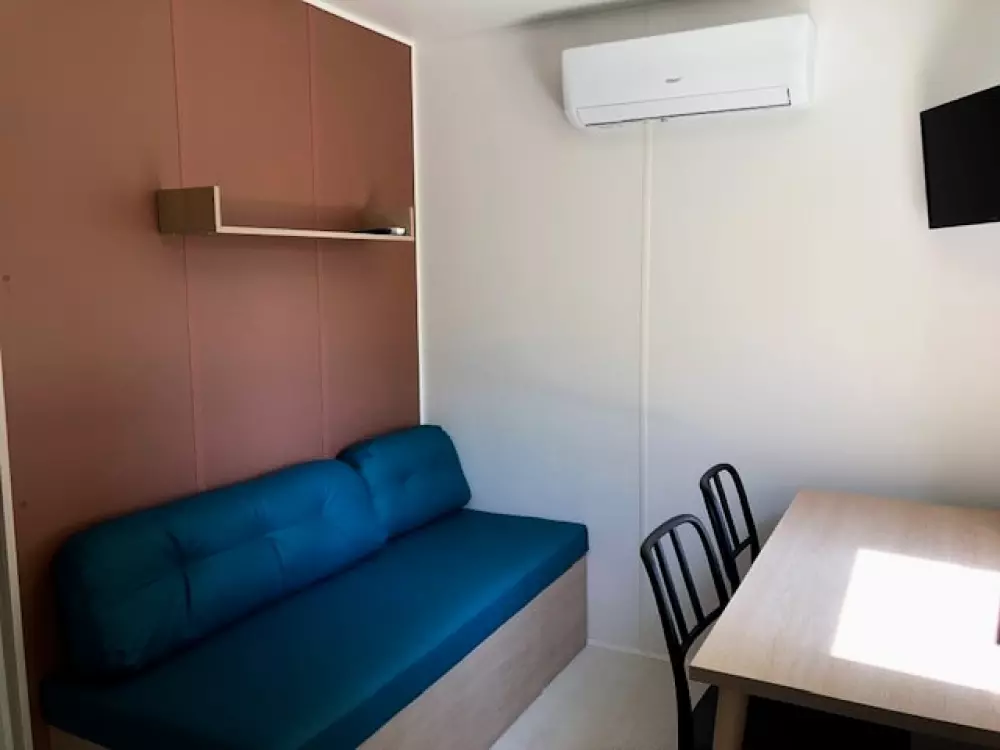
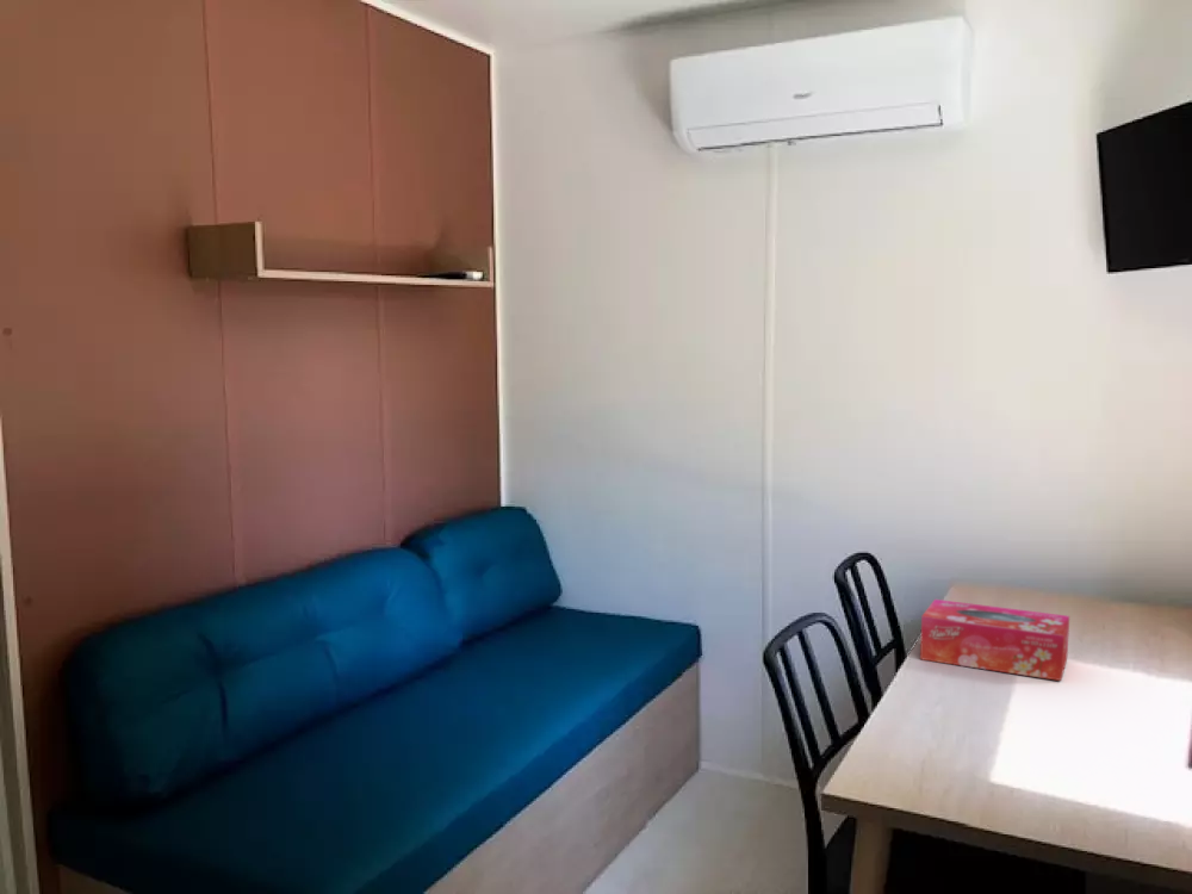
+ tissue box [919,598,1070,682]
